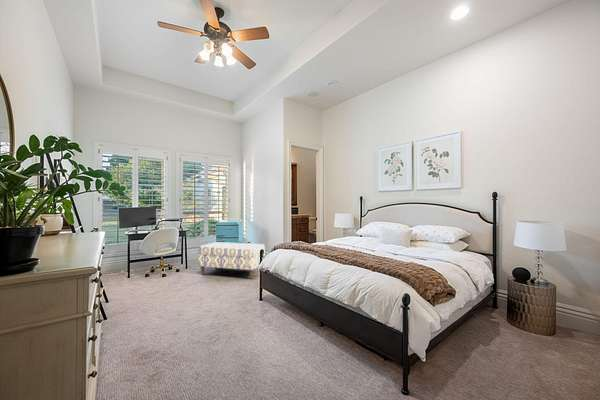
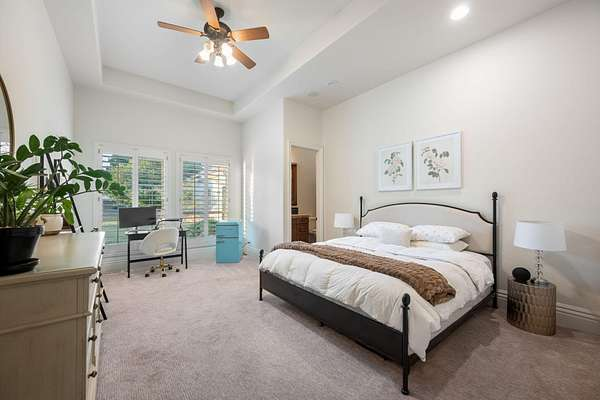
- bench [198,241,266,280]
